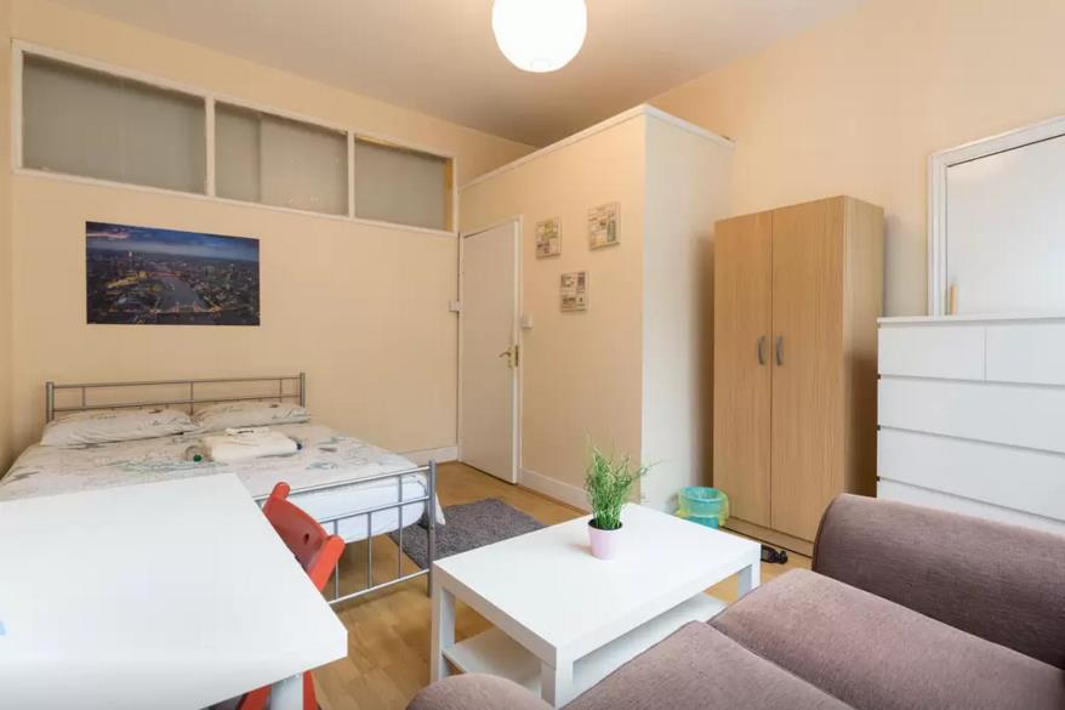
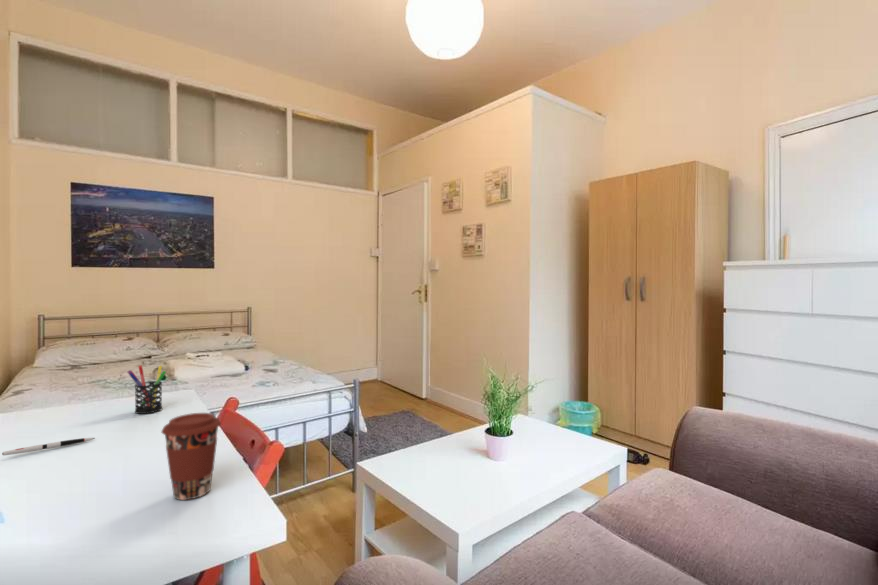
+ pen holder [127,365,167,415]
+ coffee cup [160,412,222,501]
+ pen [1,437,96,457]
